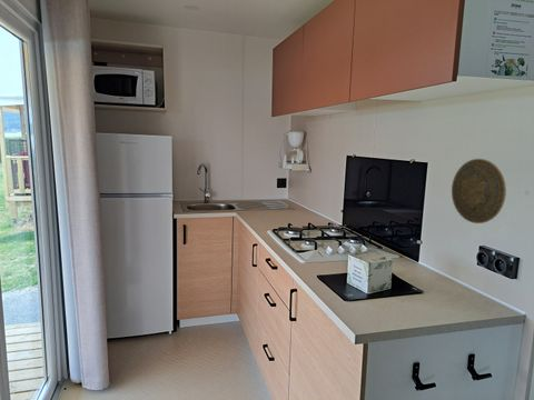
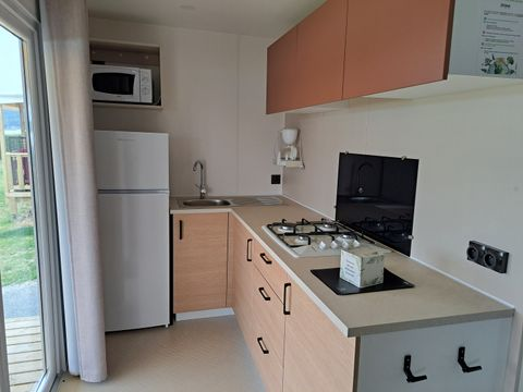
- decorative plate [451,158,507,224]
